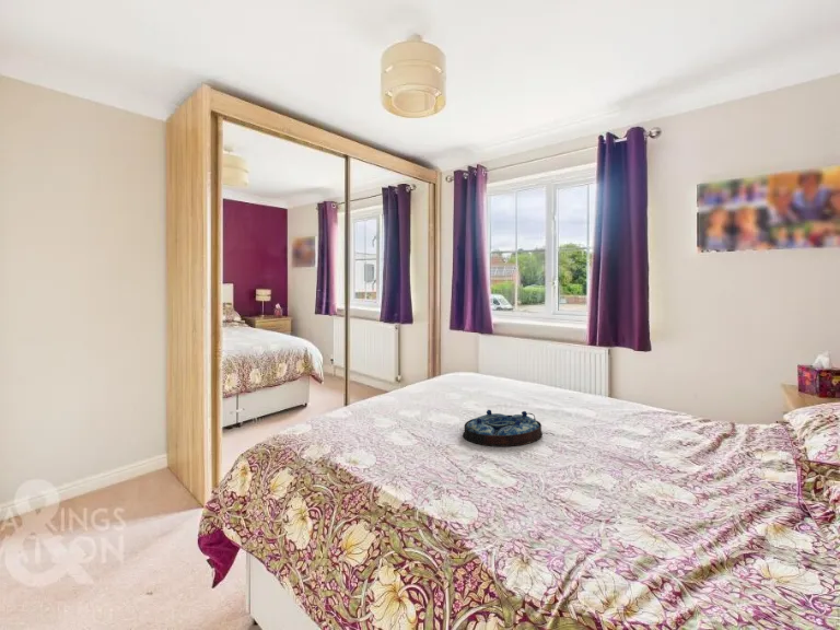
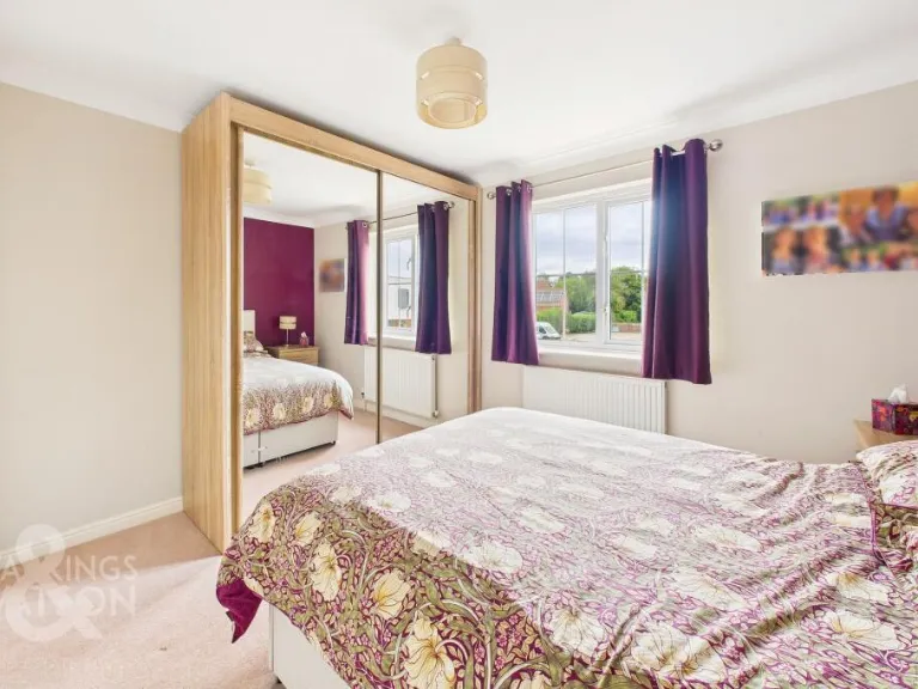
- serving tray [462,409,544,447]
